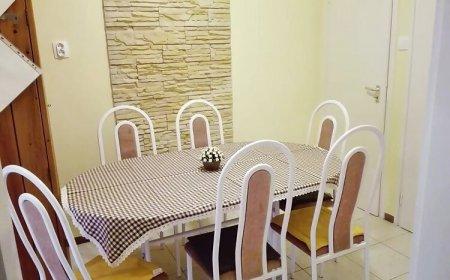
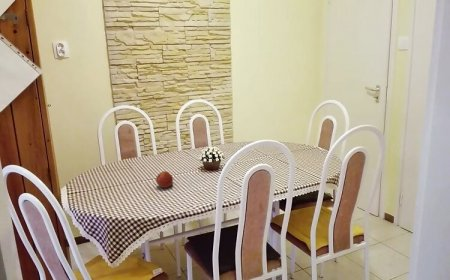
+ fruit [155,170,174,189]
